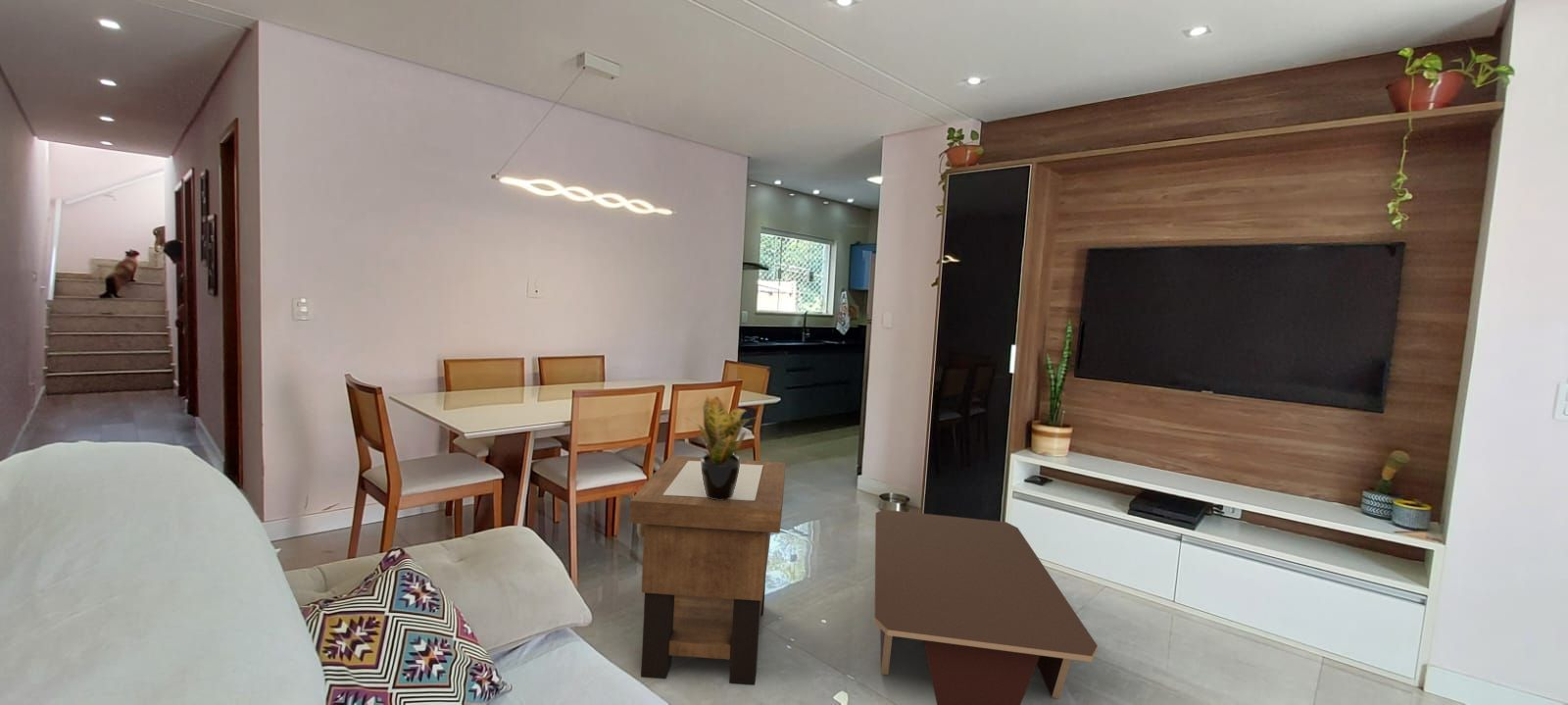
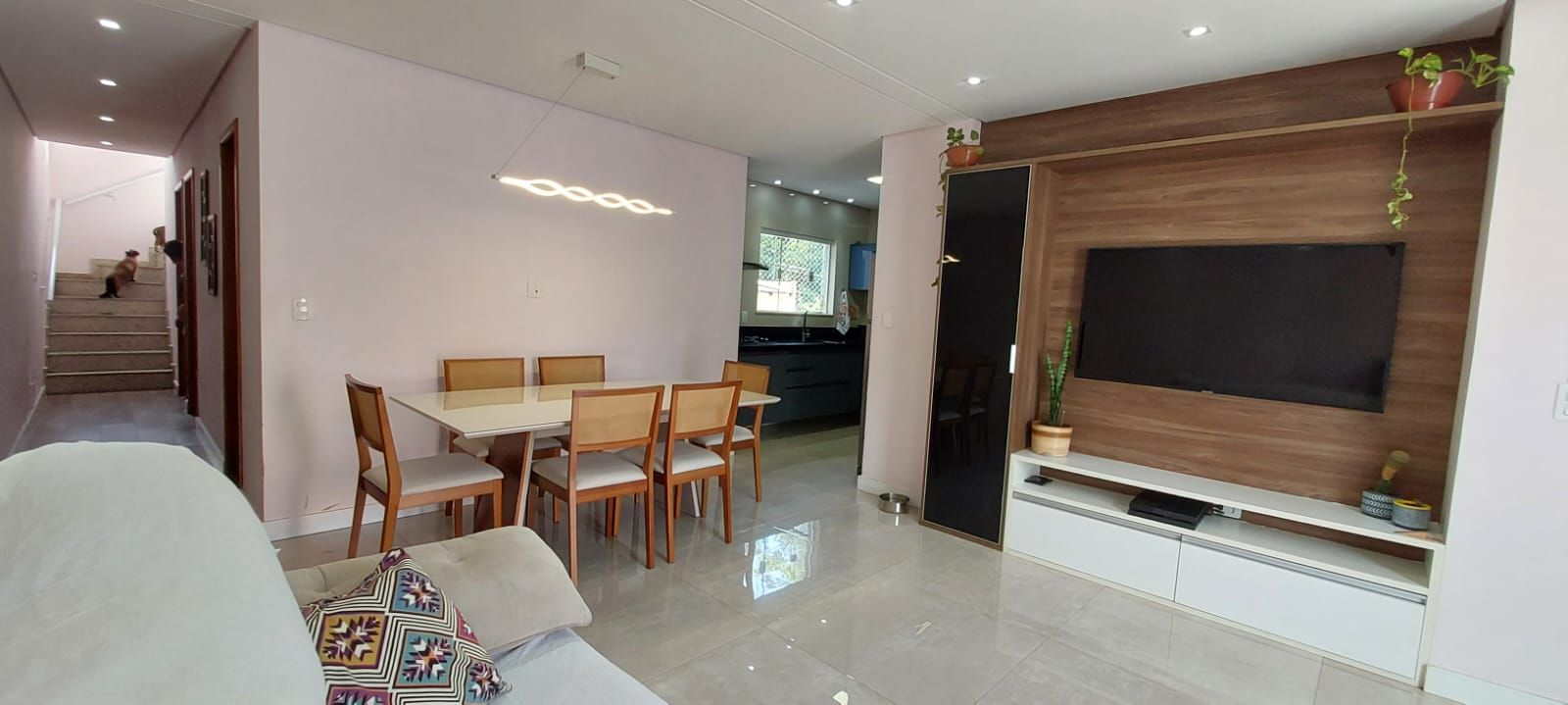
- coffee table [874,509,1099,705]
- potted plant [685,394,758,500]
- side table [628,455,786,686]
